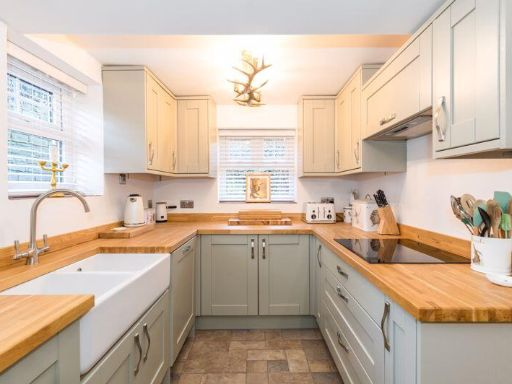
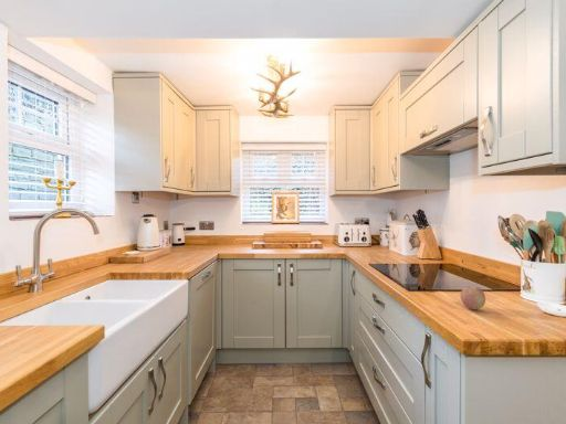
+ fruit [459,286,486,310]
